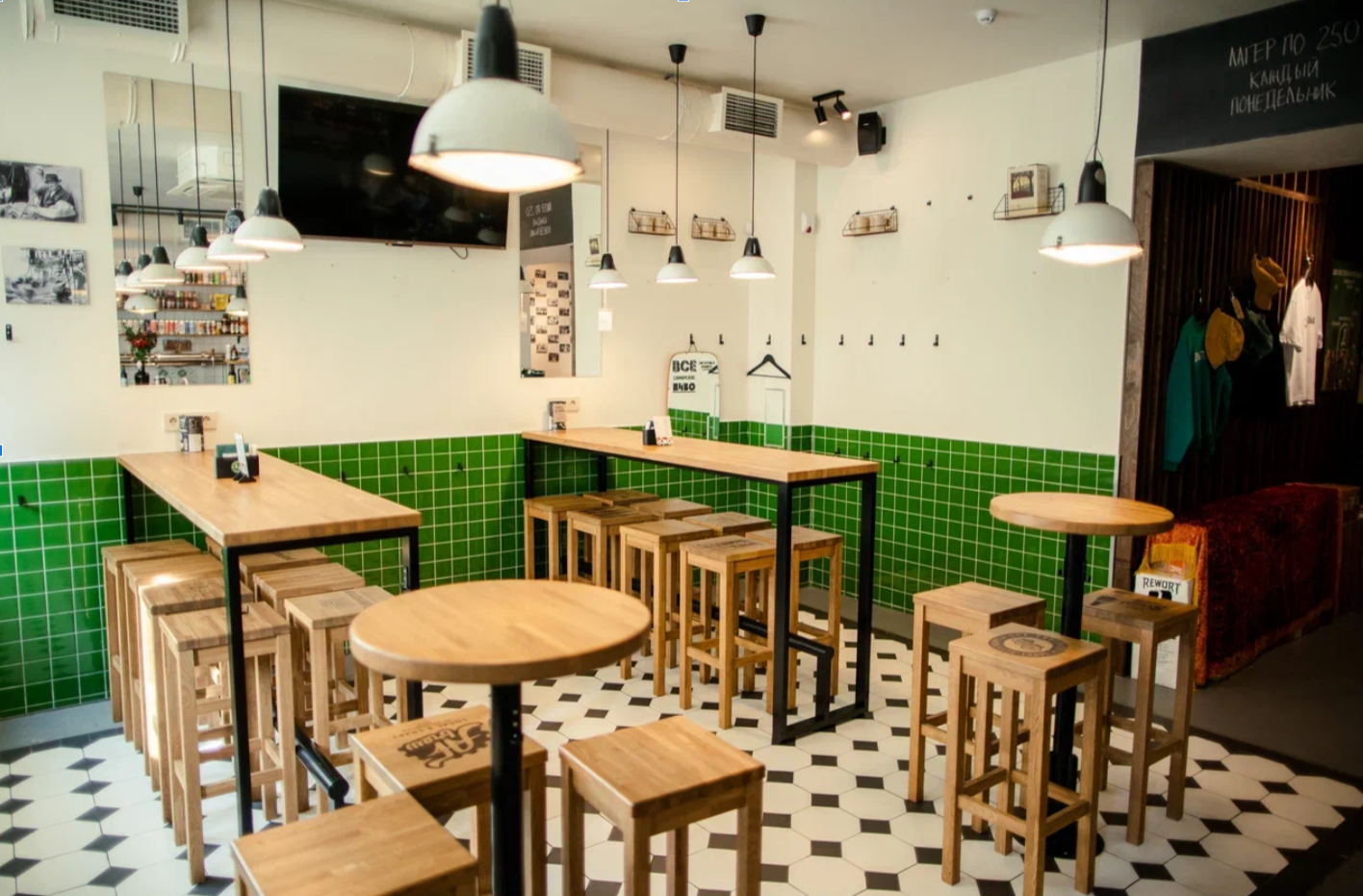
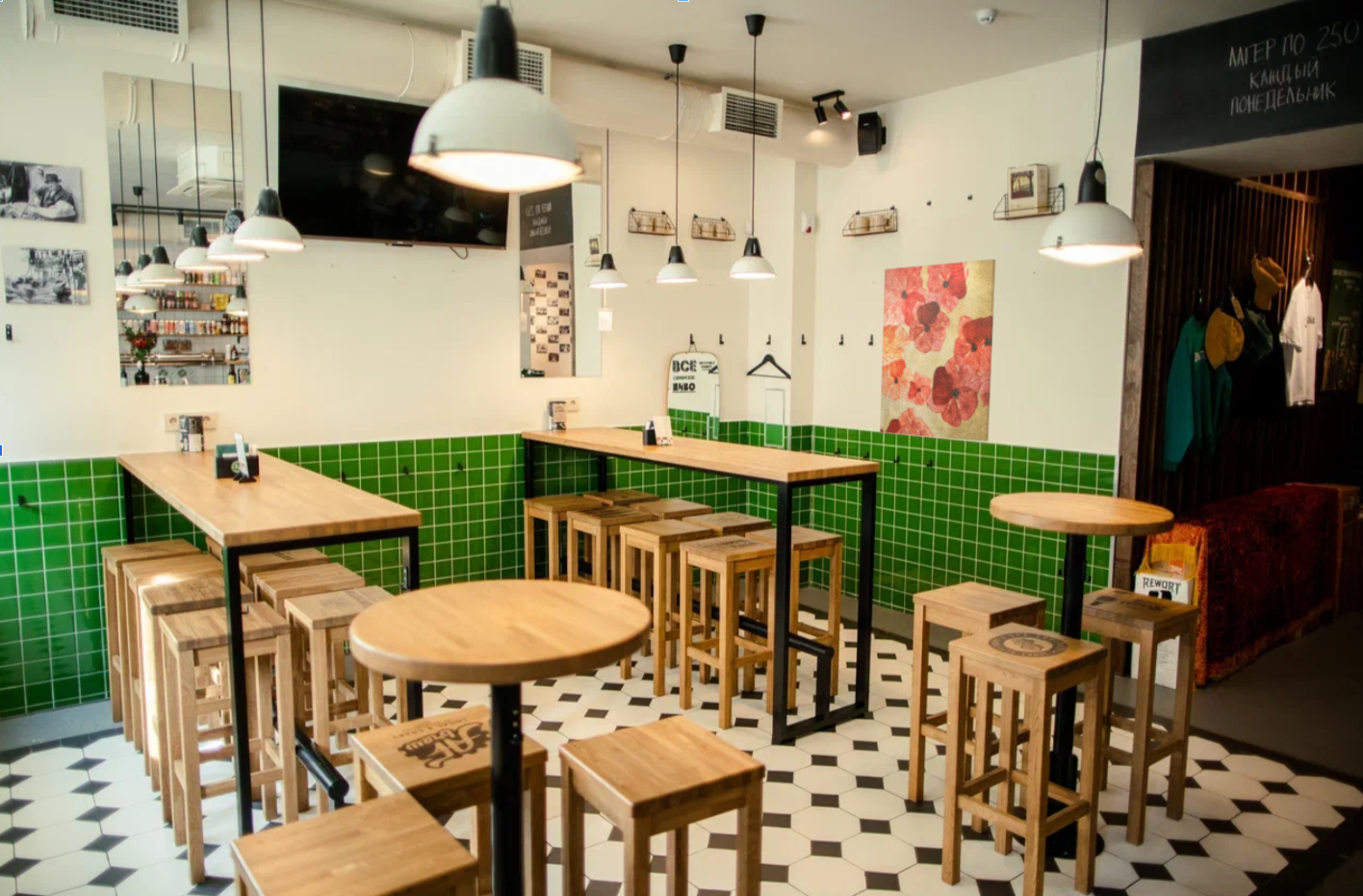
+ wall art [879,258,996,443]
